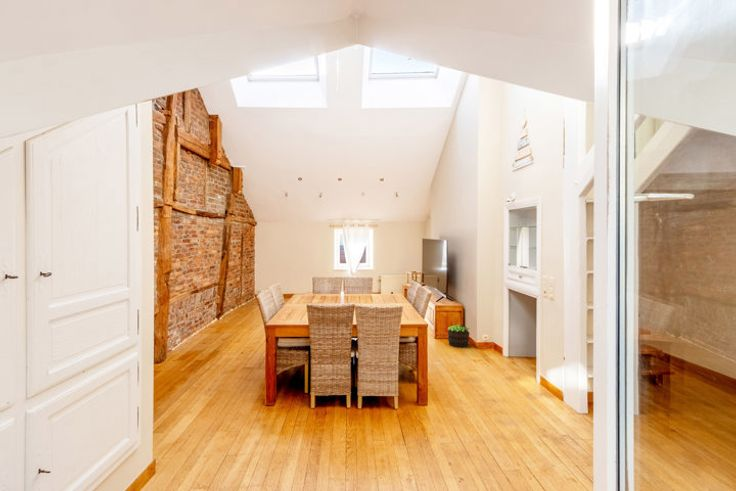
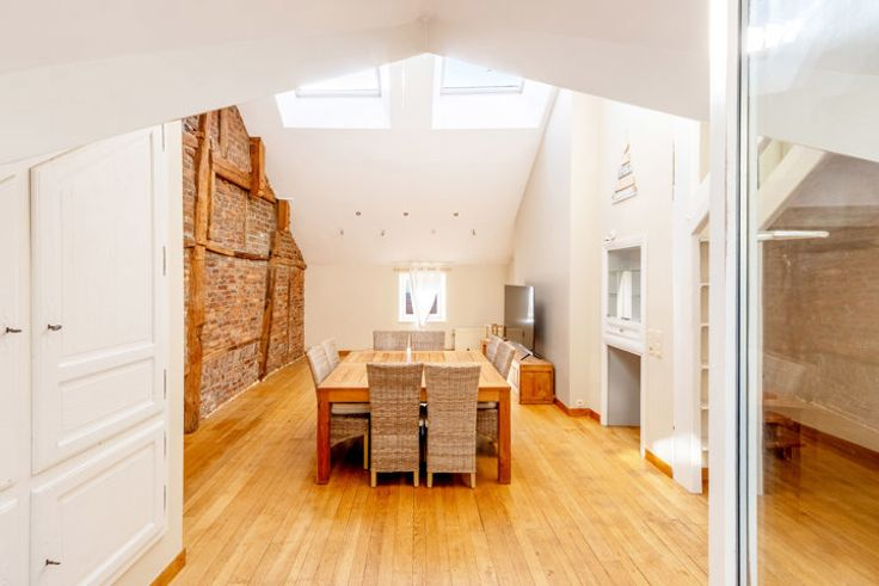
- potted plant [446,324,470,348]
